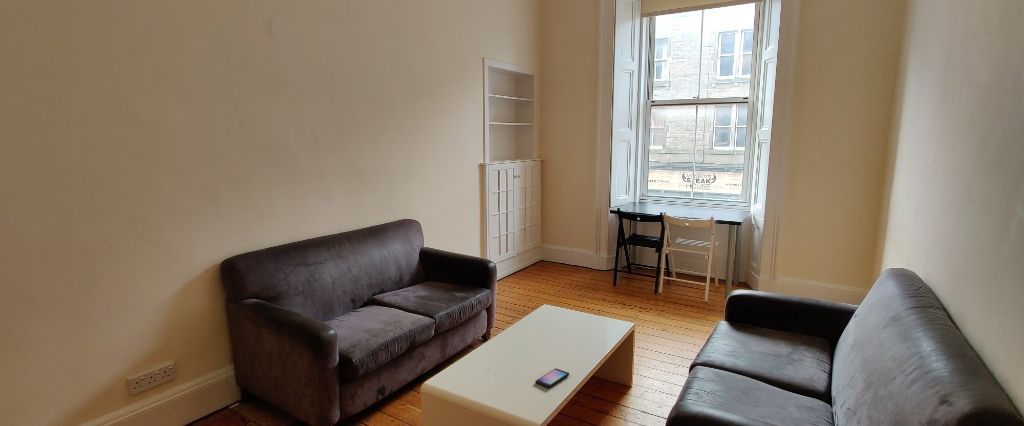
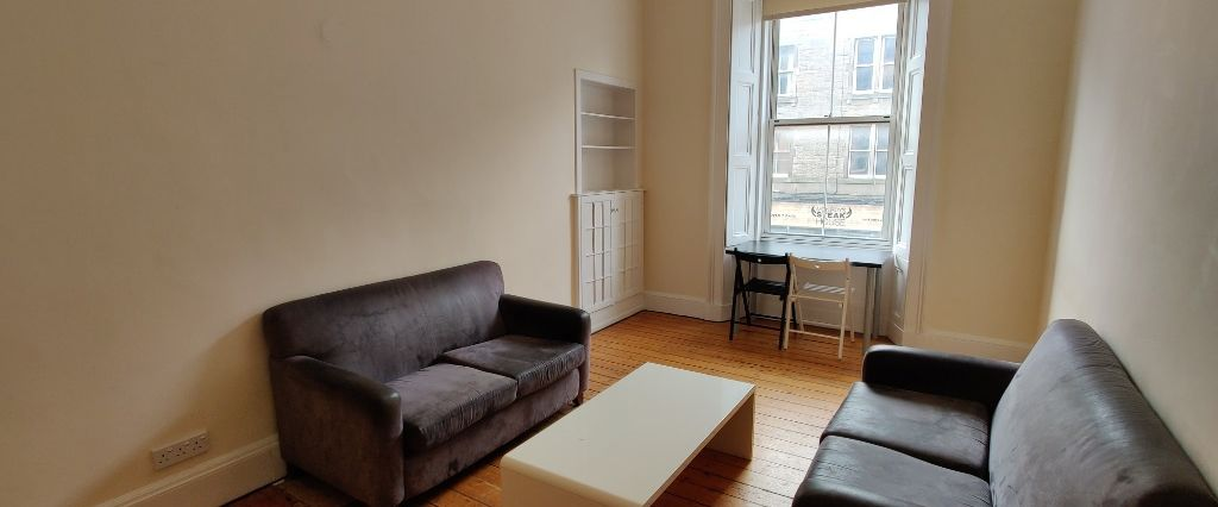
- smartphone [534,367,570,389]
